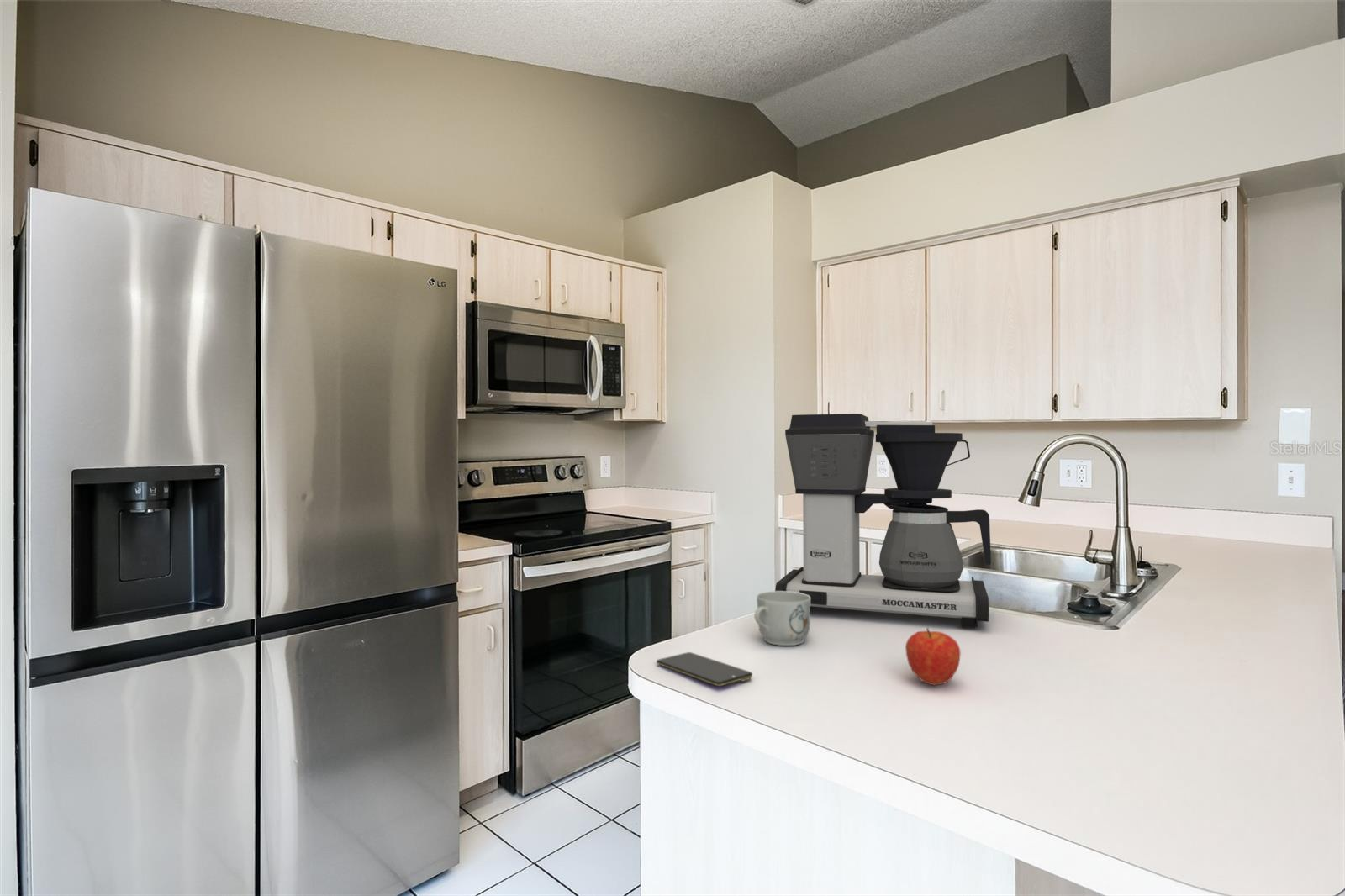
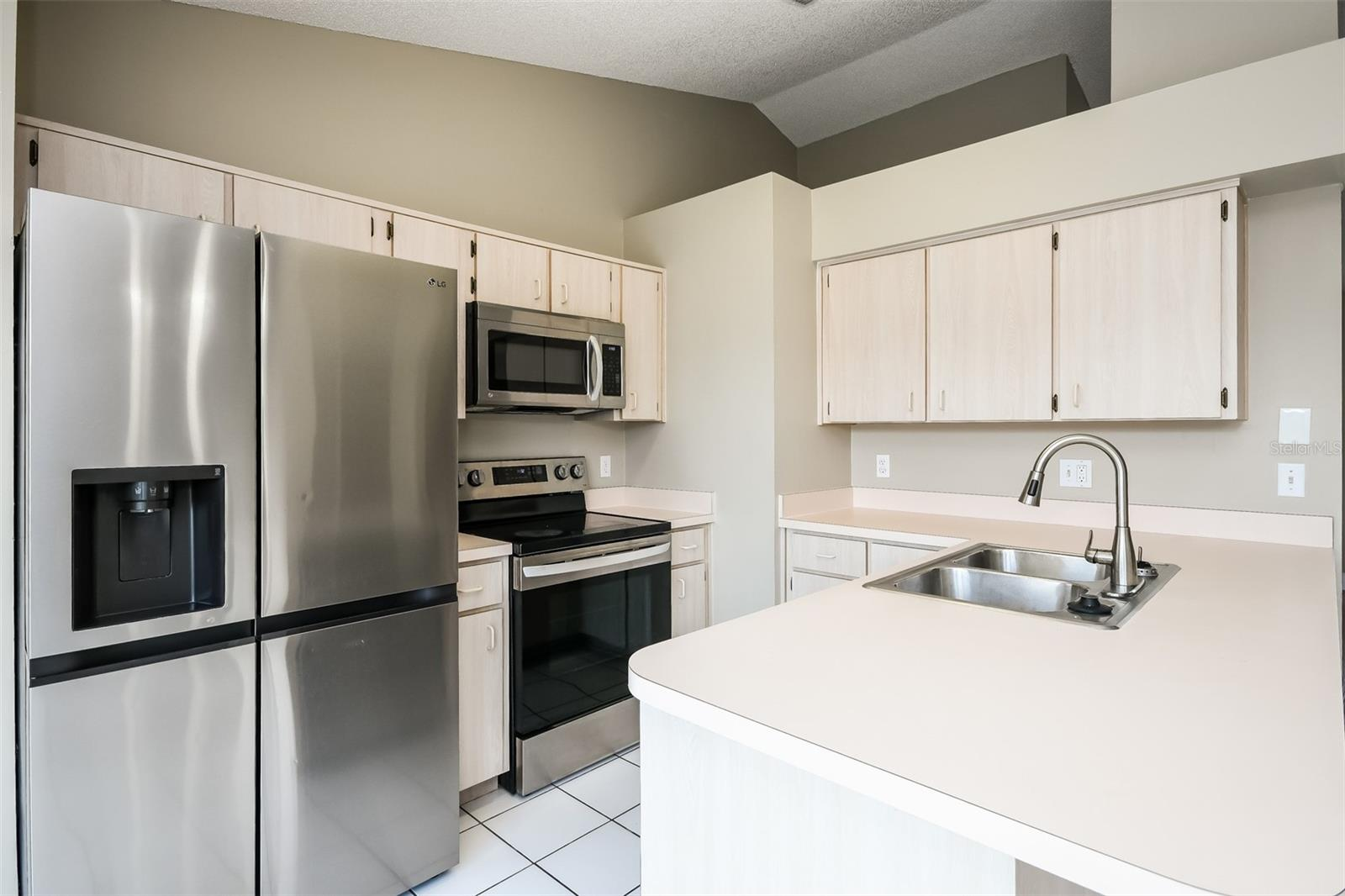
- mug [753,591,811,646]
- fruit [905,626,962,686]
- smartphone [656,651,753,687]
- coffee maker [774,413,992,629]
